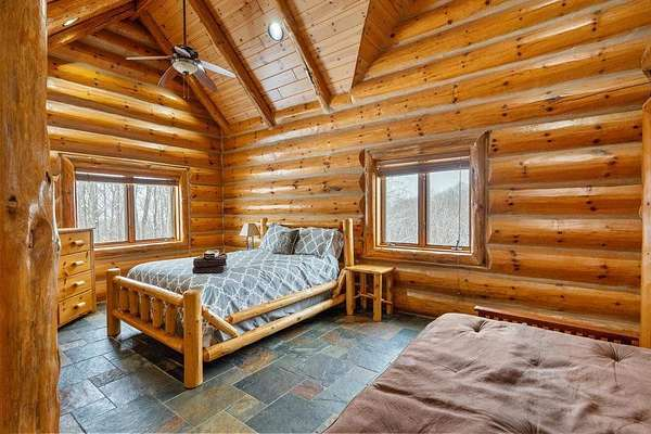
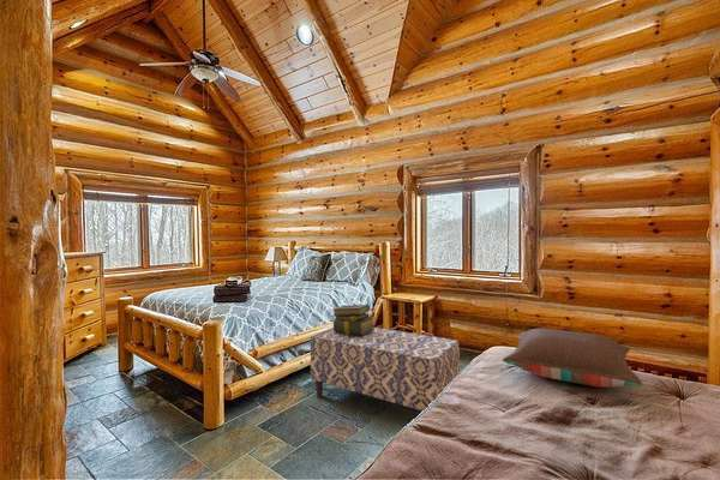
+ bench [310,326,461,412]
+ pillow [502,328,643,388]
+ stack of books [331,304,376,335]
